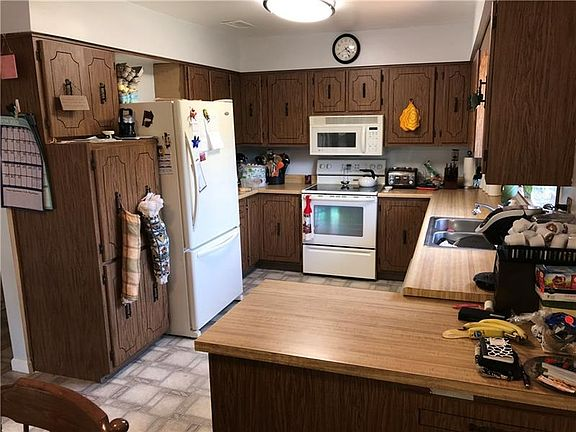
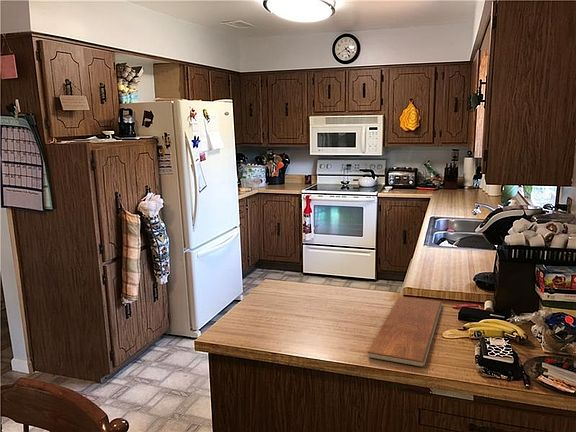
+ chopping board [367,295,443,367]
